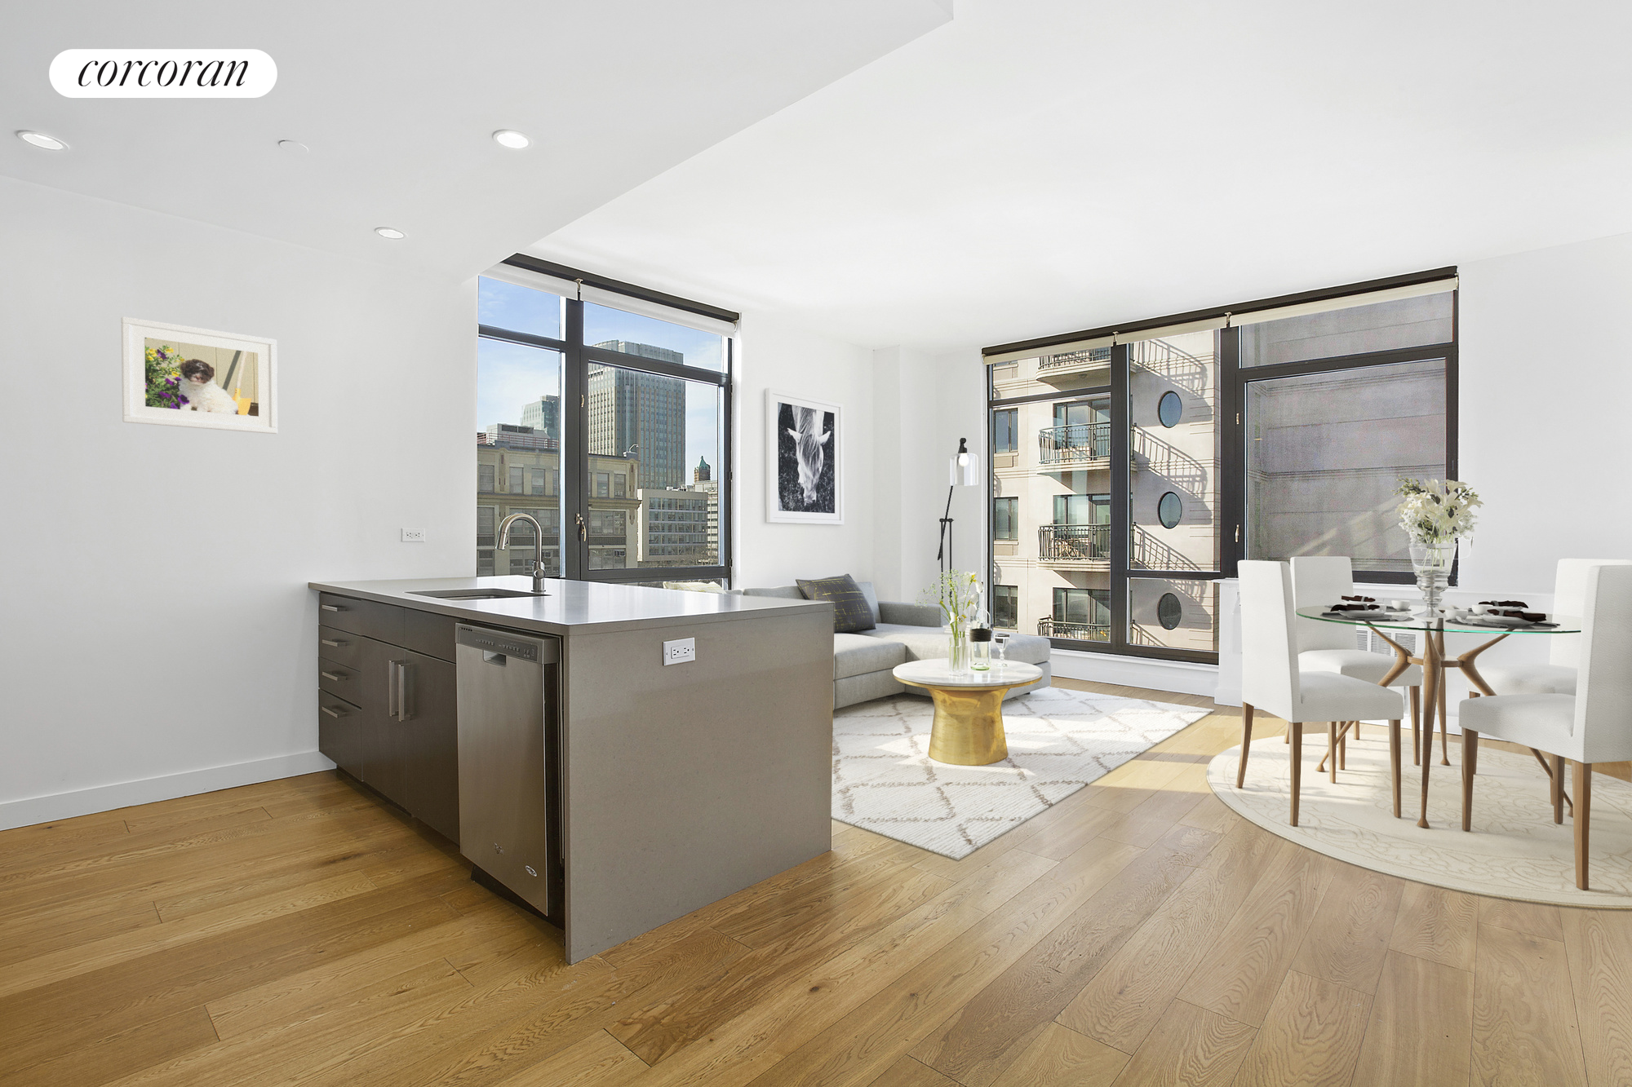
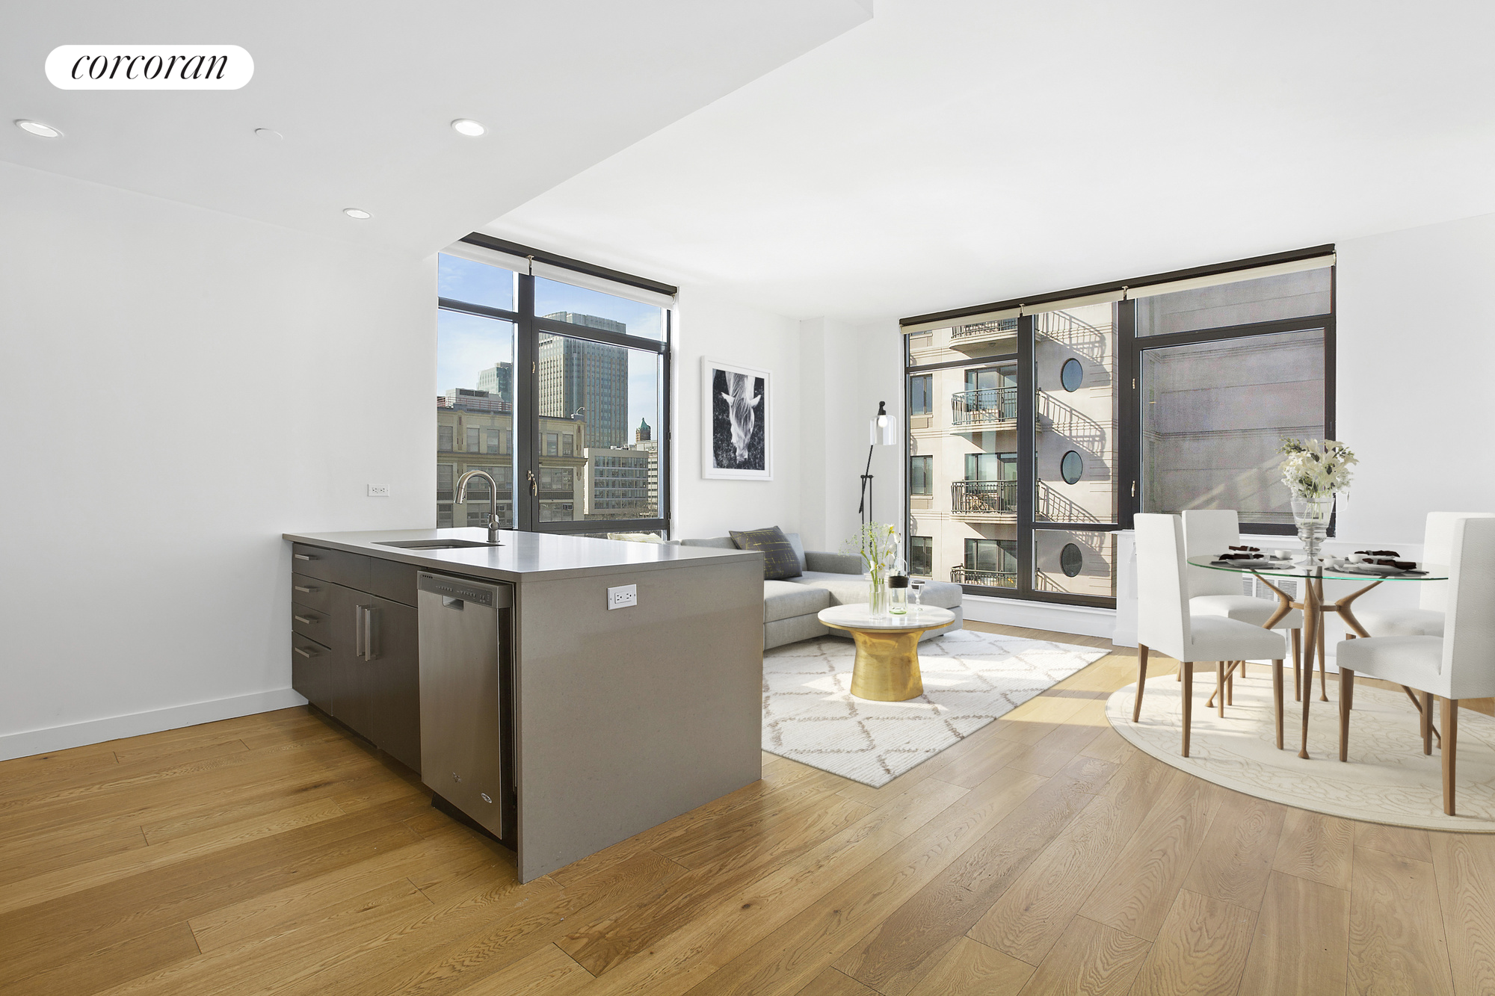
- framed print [121,315,278,434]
